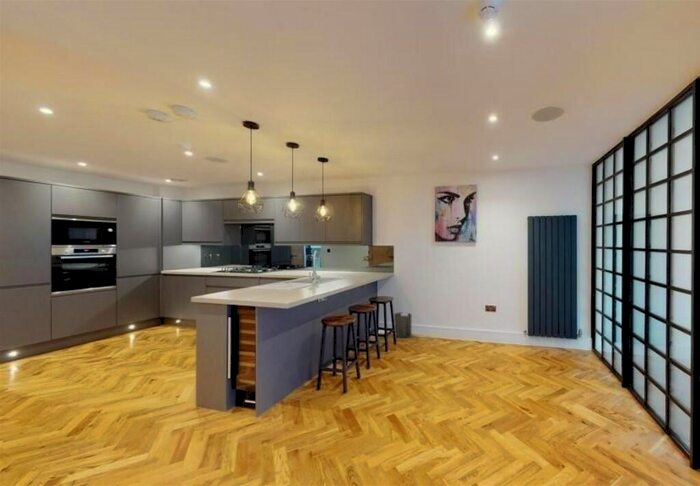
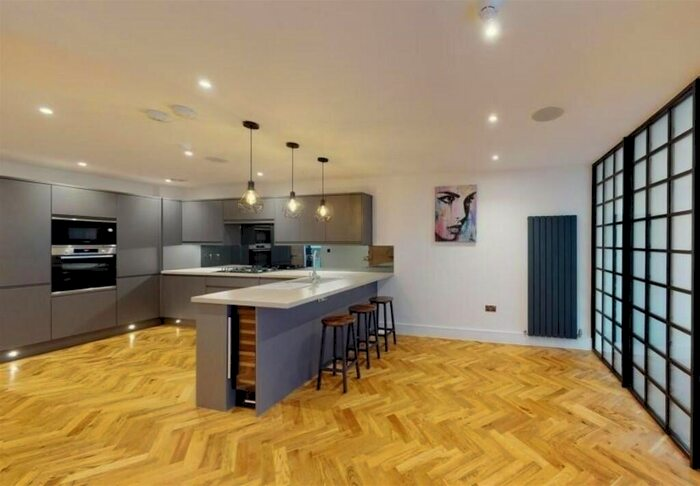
- trash can [393,312,412,339]
